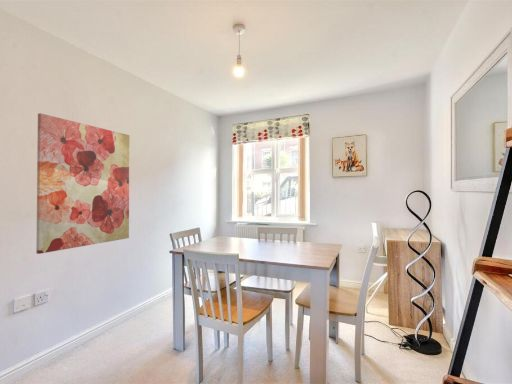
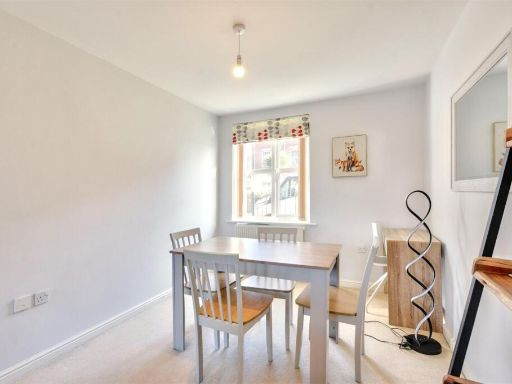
- wall art [35,112,131,255]
